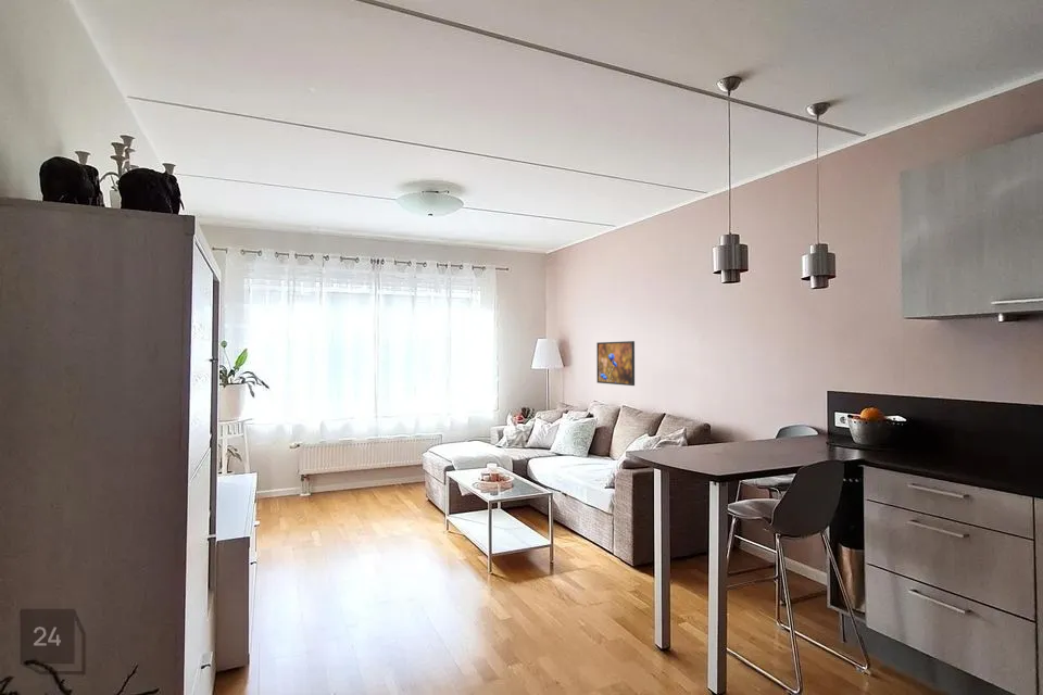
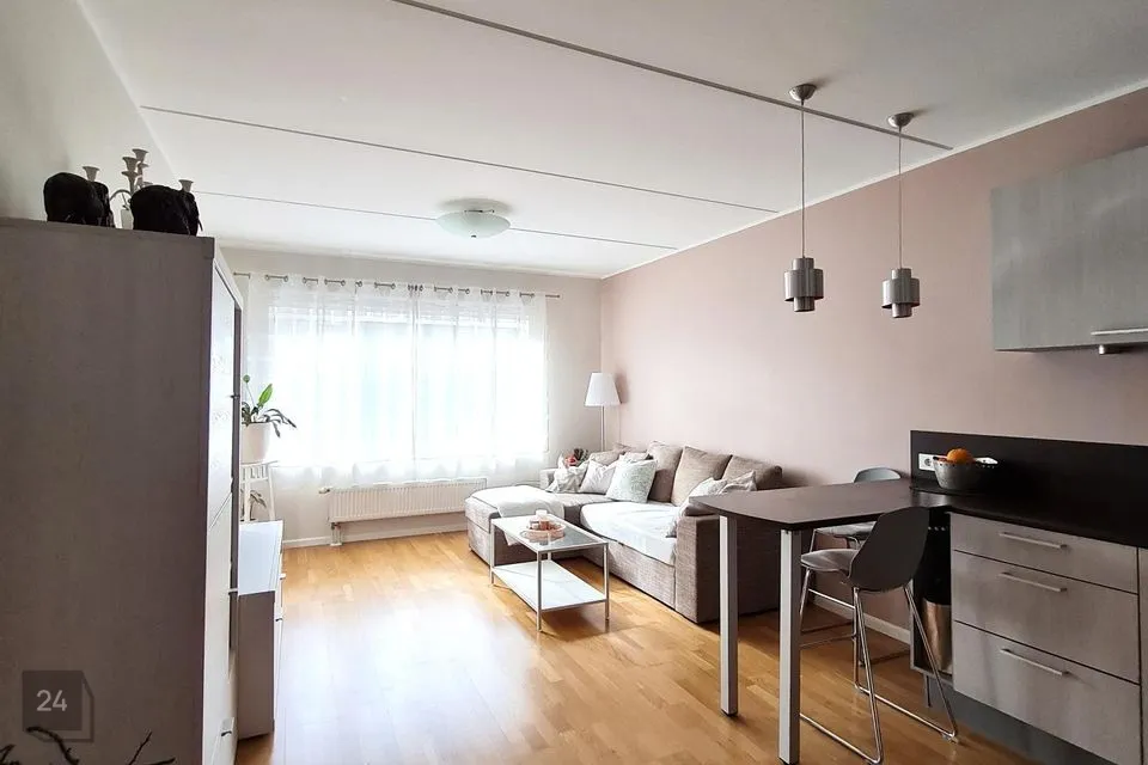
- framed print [595,340,636,387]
